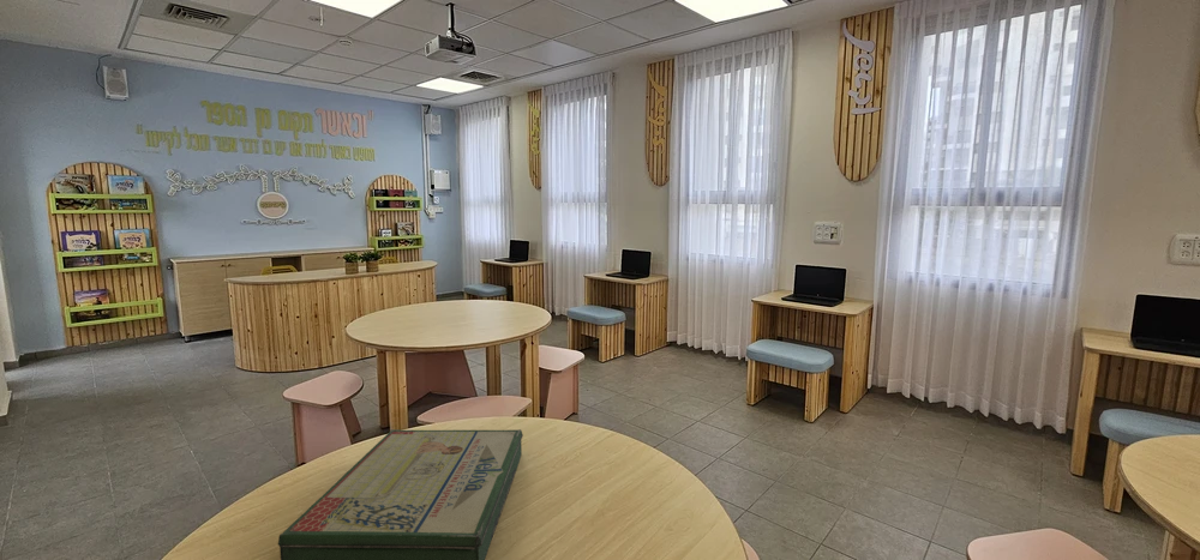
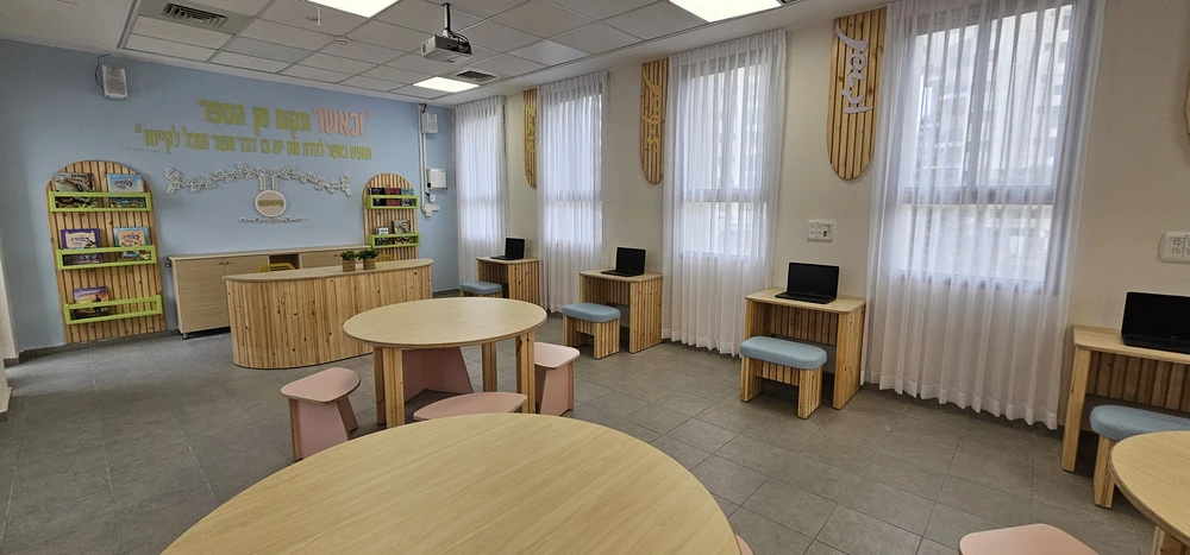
- board game [277,428,524,560]
